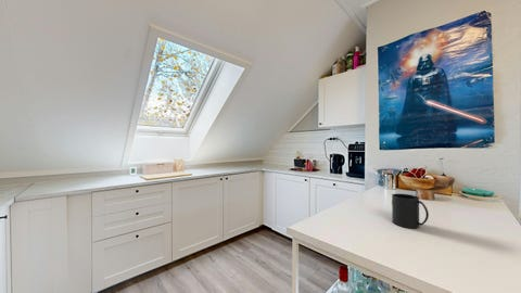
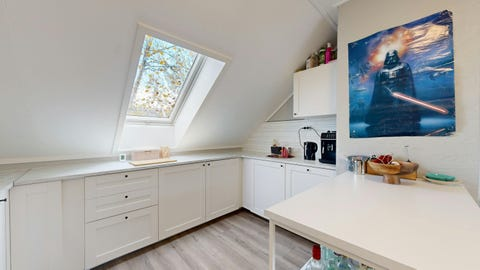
- mug [391,193,430,229]
